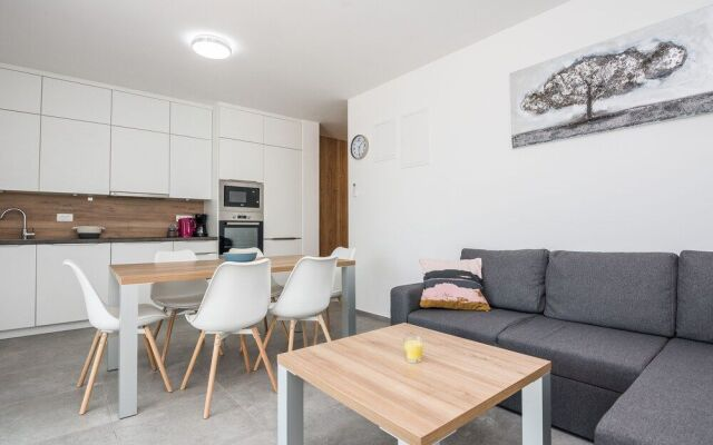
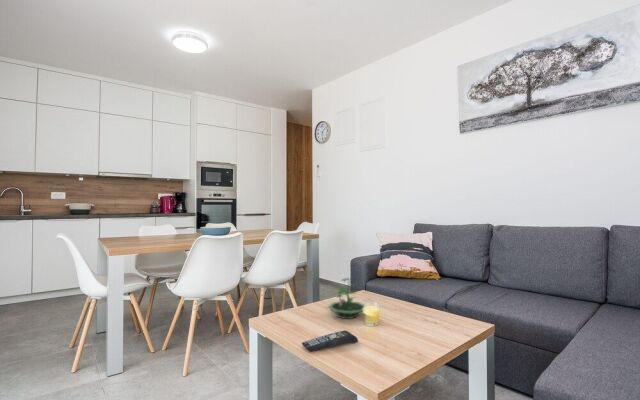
+ remote control [301,329,359,353]
+ terrarium [327,277,366,320]
